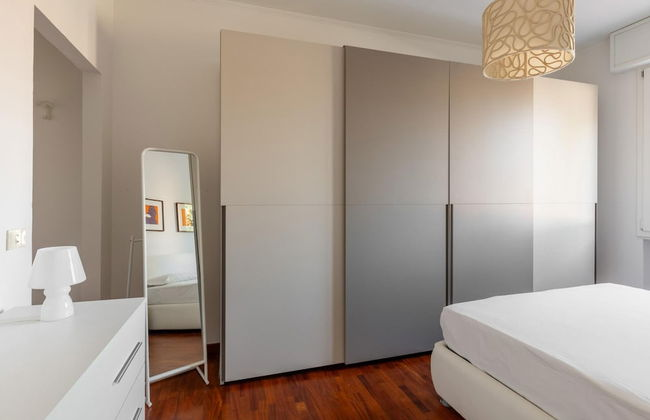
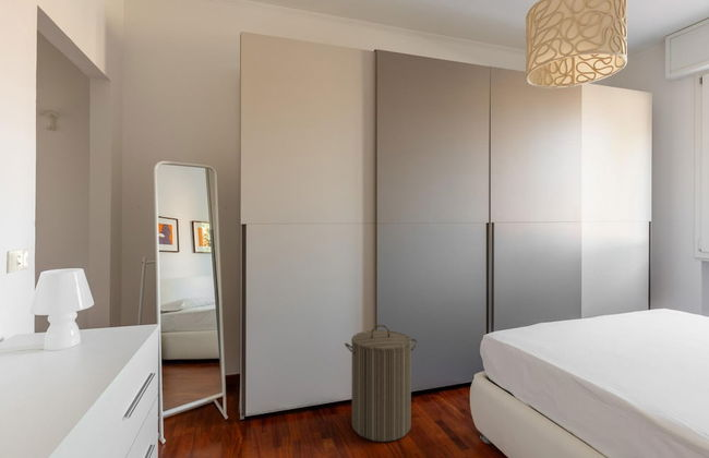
+ laundry hamper [344,324,418,443]
